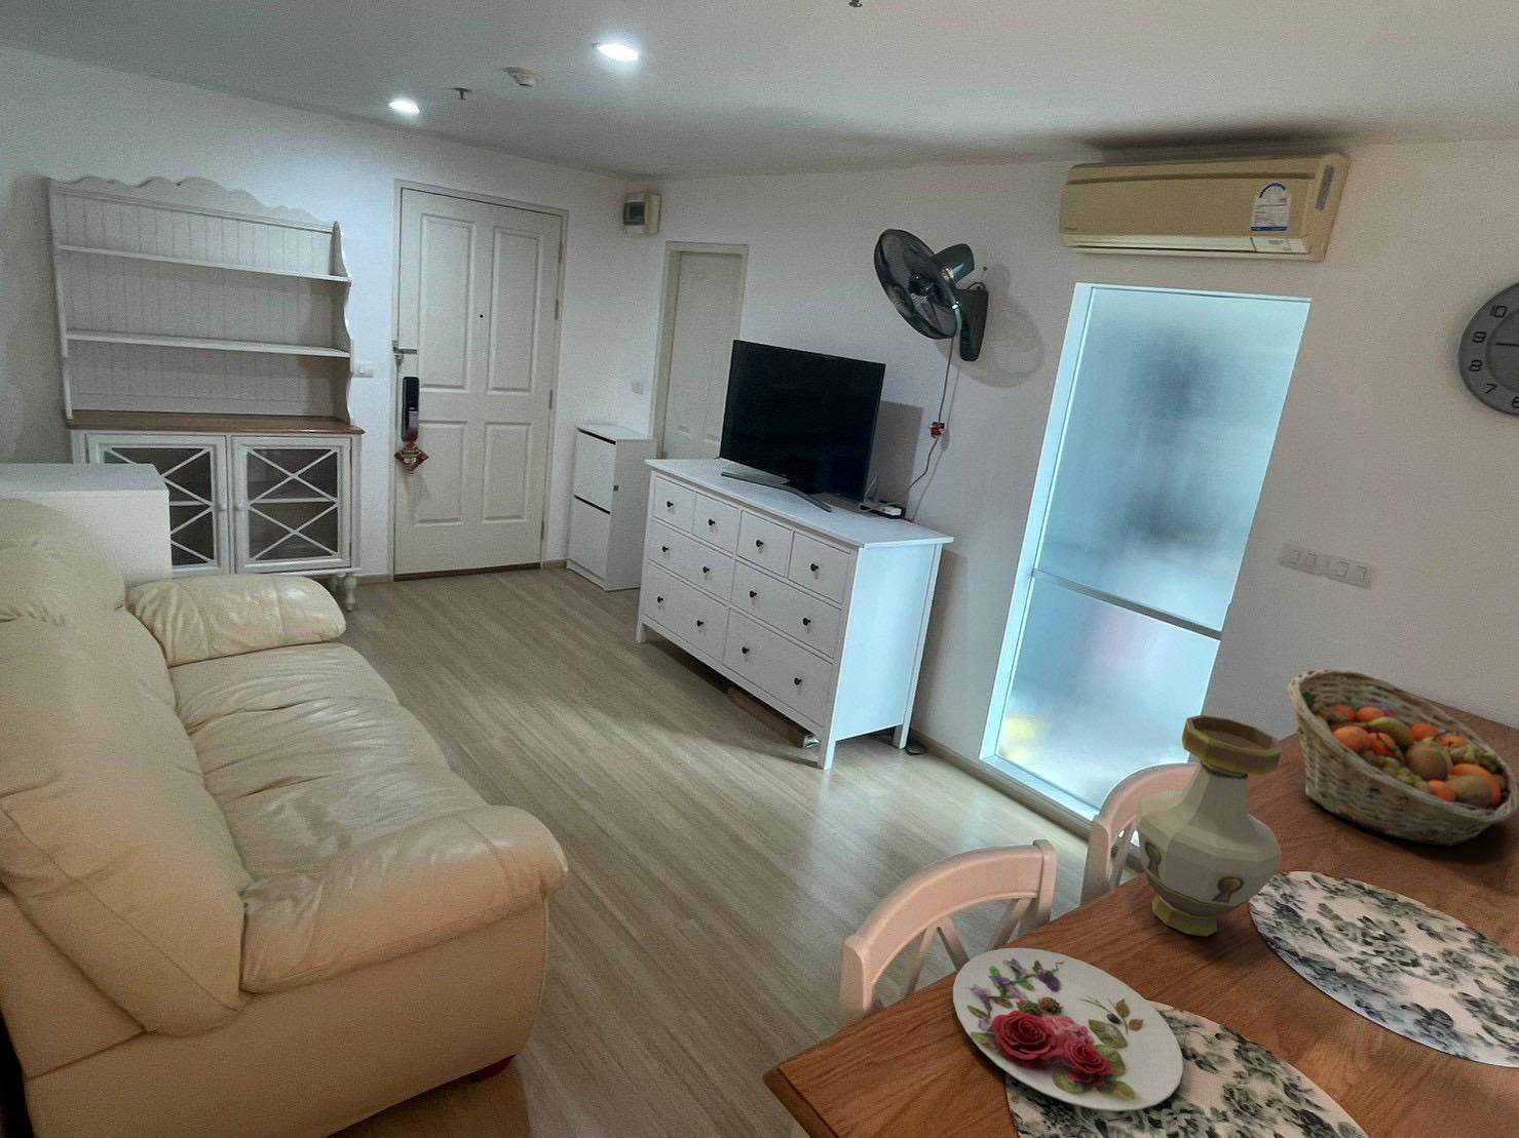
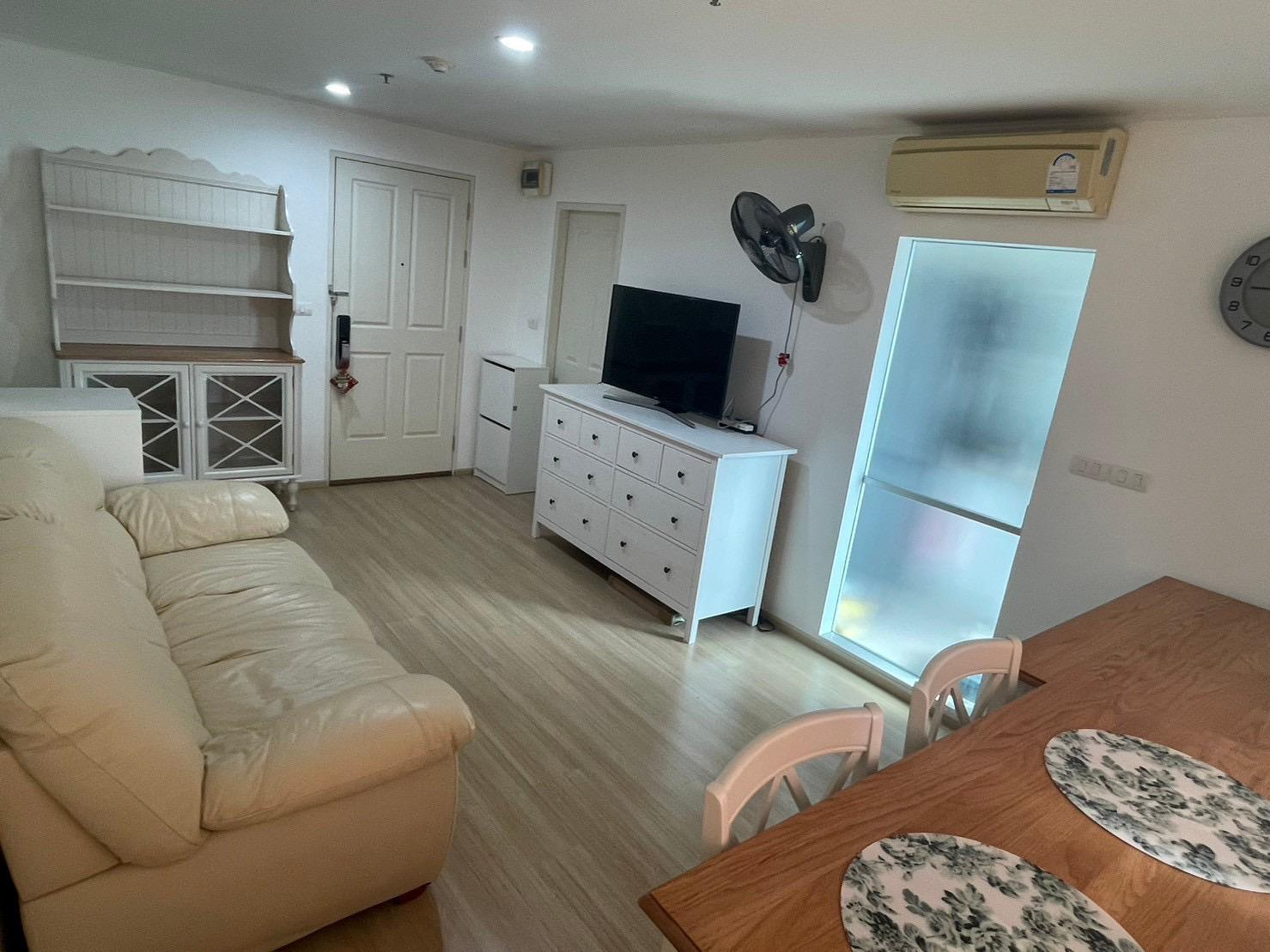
- fruit basket [1287,668,1519,848]
- vase [1135,714,1283,937]
- plate [952,947,1184,1113]
